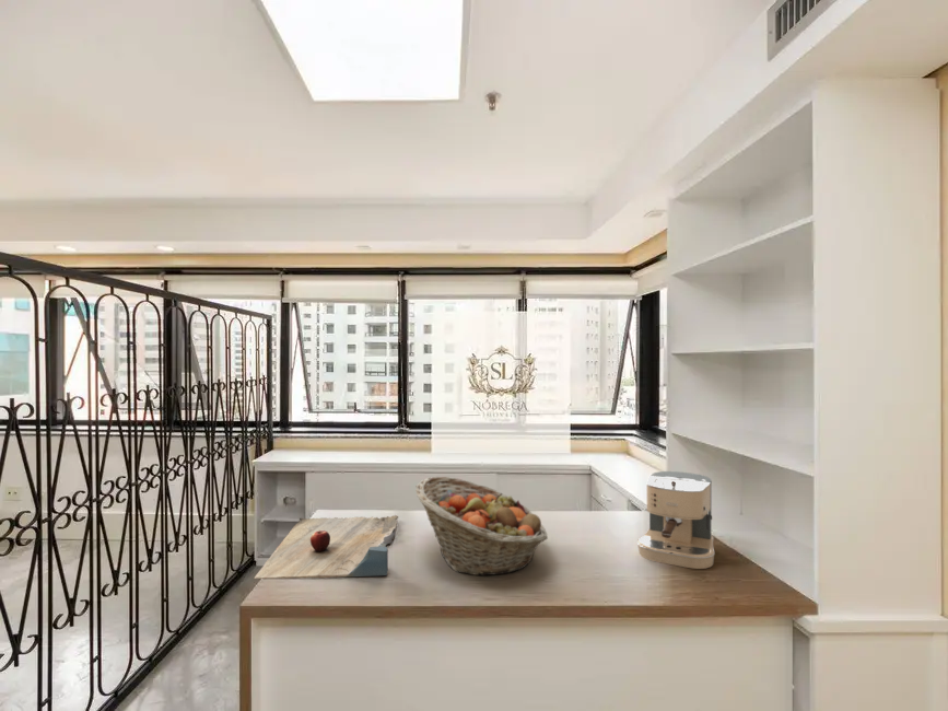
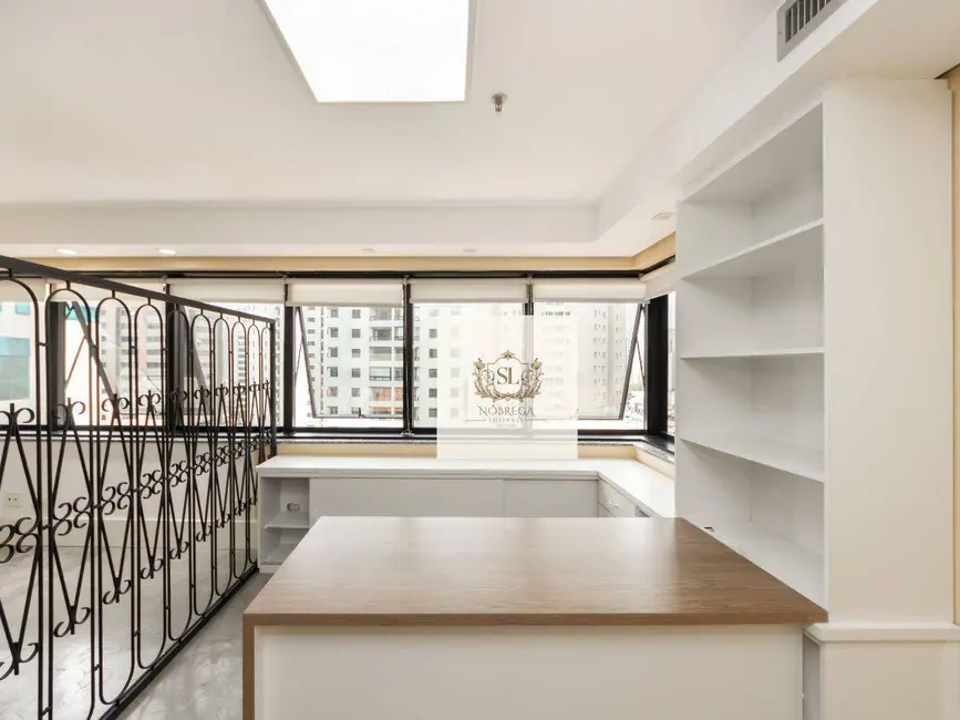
- fruit basket [416,476,549,576]
- coffee maker [636,470,716,570]
- cutting board [254,514,399,580]
